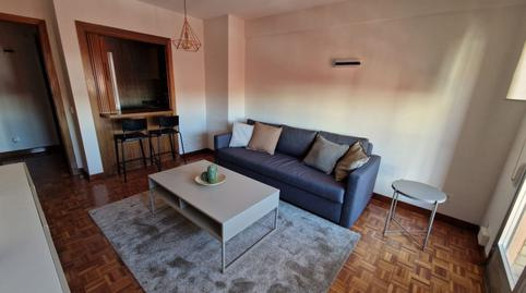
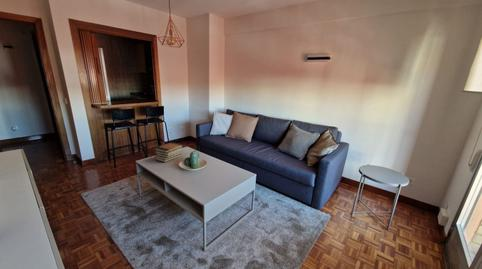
+ book stack [153,141,184,163]
